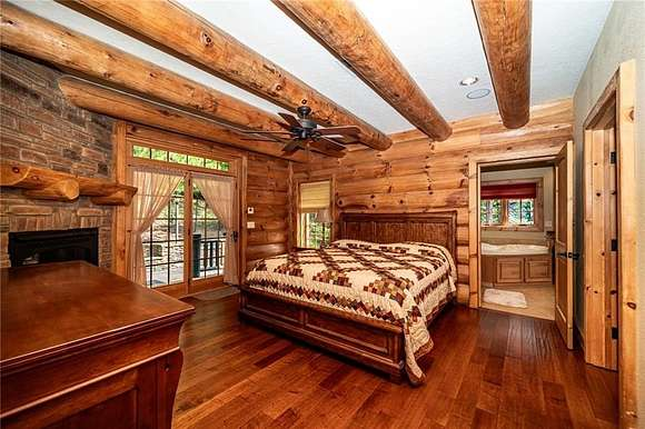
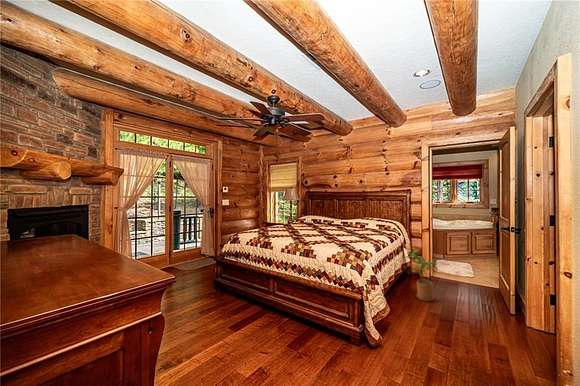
+ house plant [405,249,439,302]
